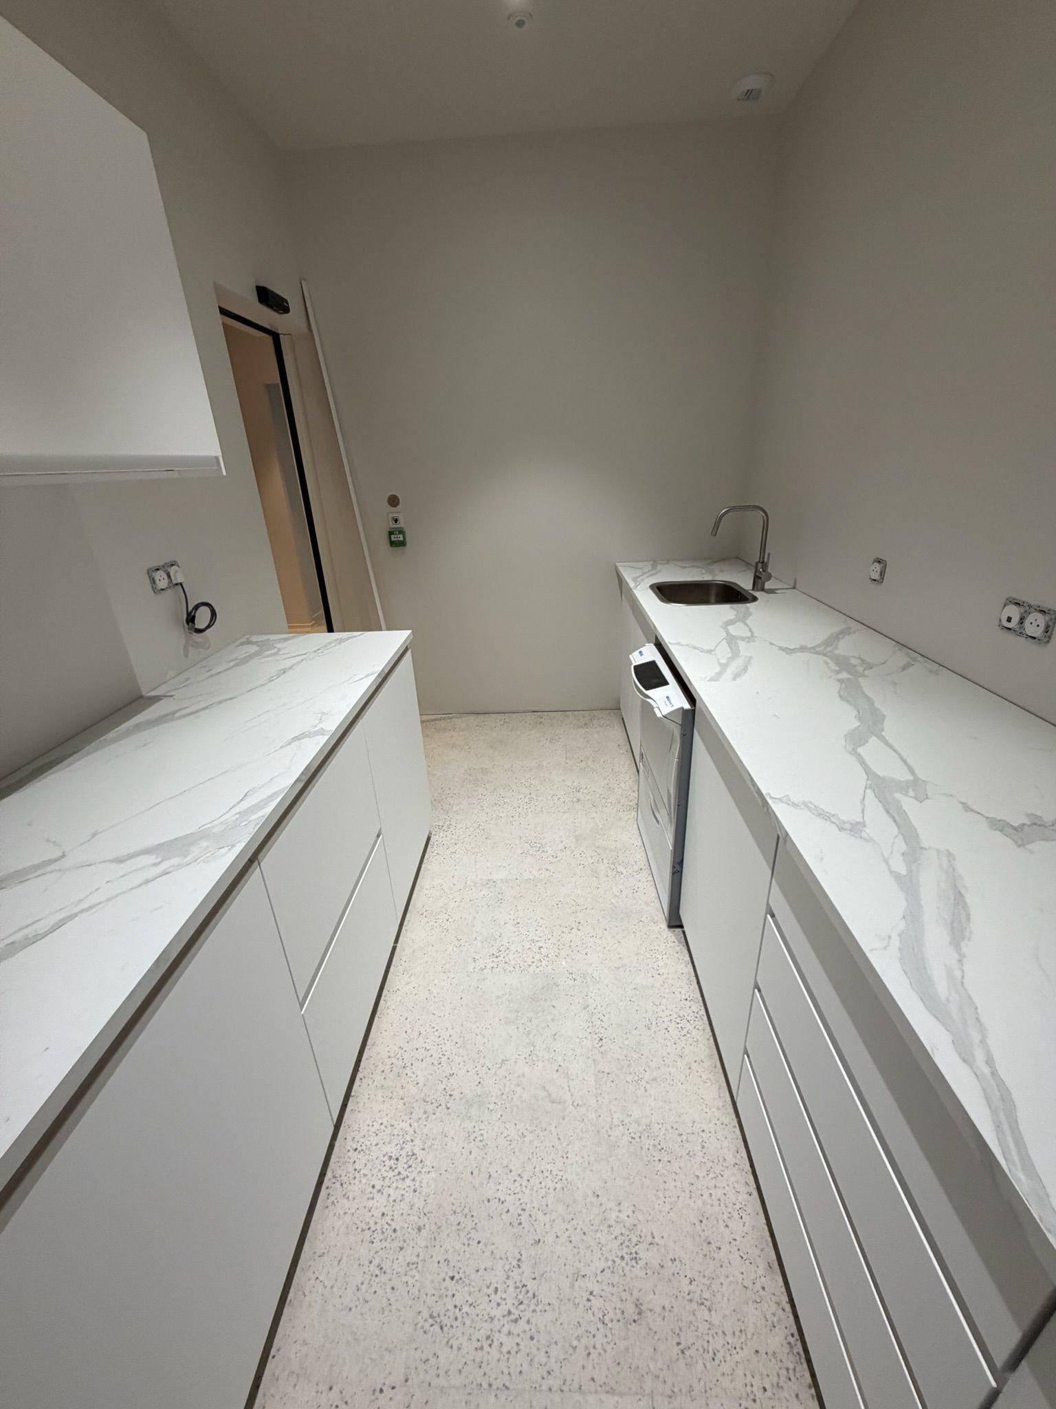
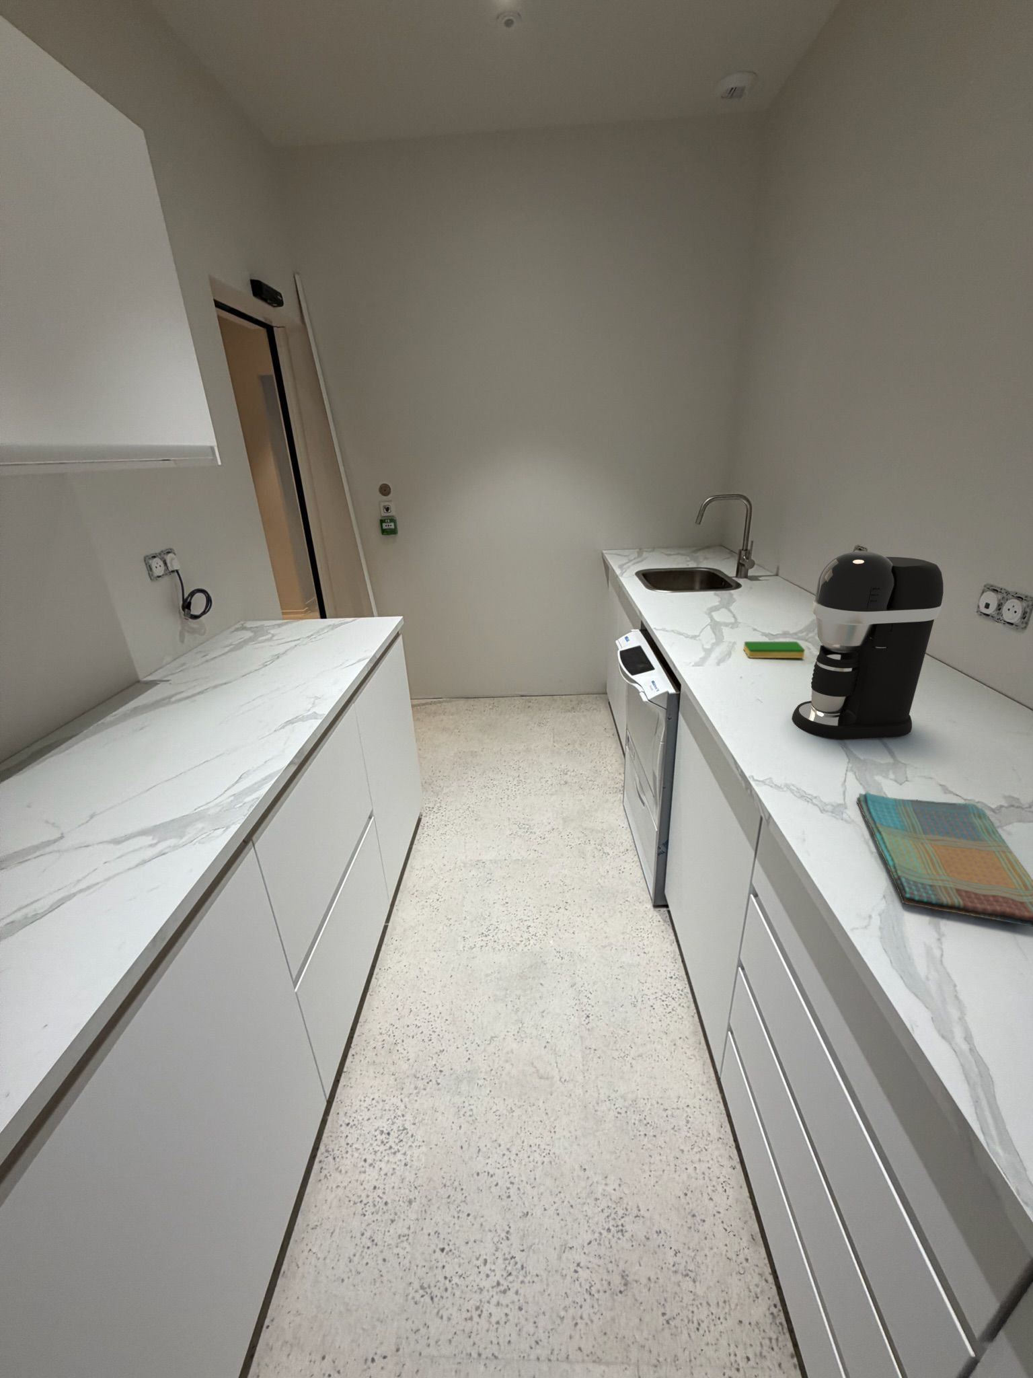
+ coffee maker [791,550,944,740]
+ dish sponge [743,640,806,659]
+ dish towel [856,792,1033,928]
